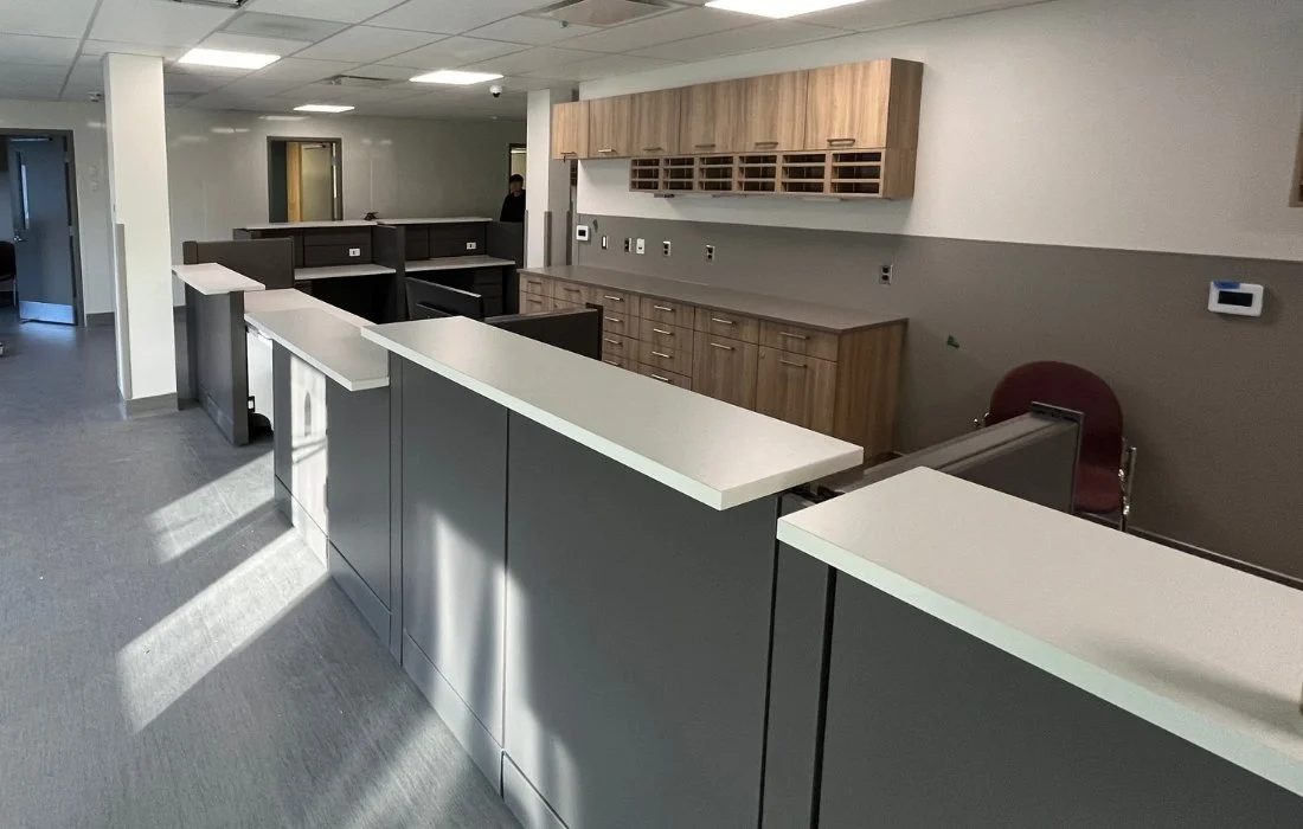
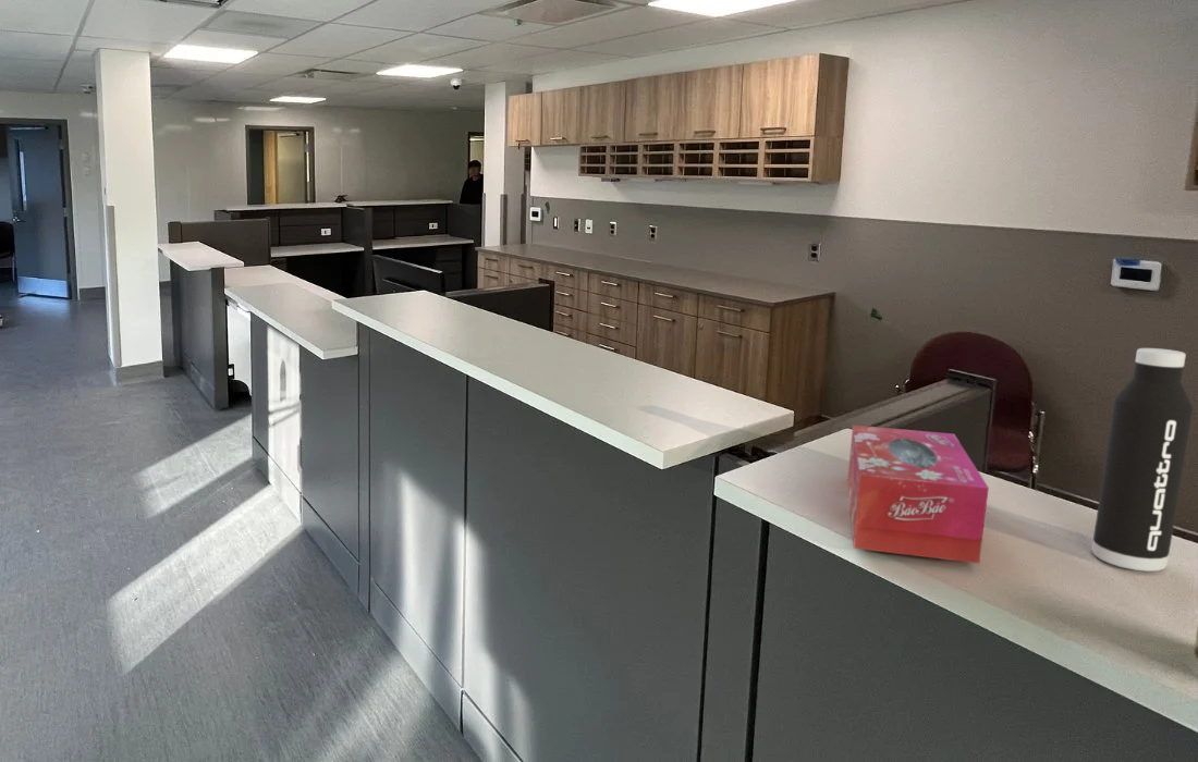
+ tissue box [847,425,990,565]
+ water bottle [1091,347,1195,573]
